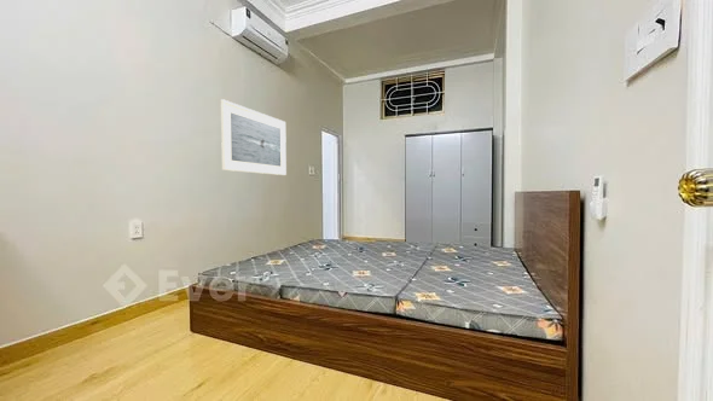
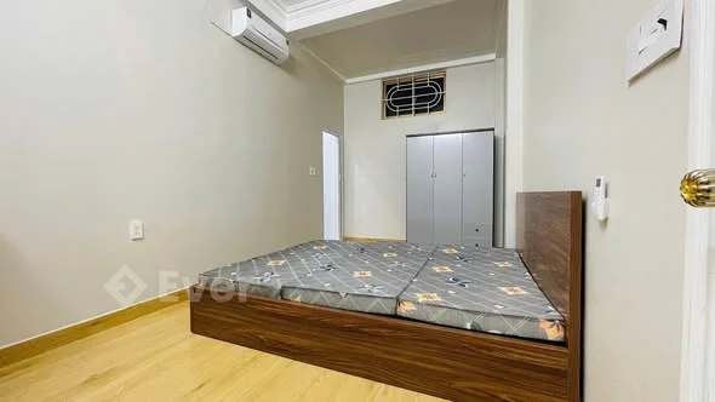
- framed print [220,98,288,176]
